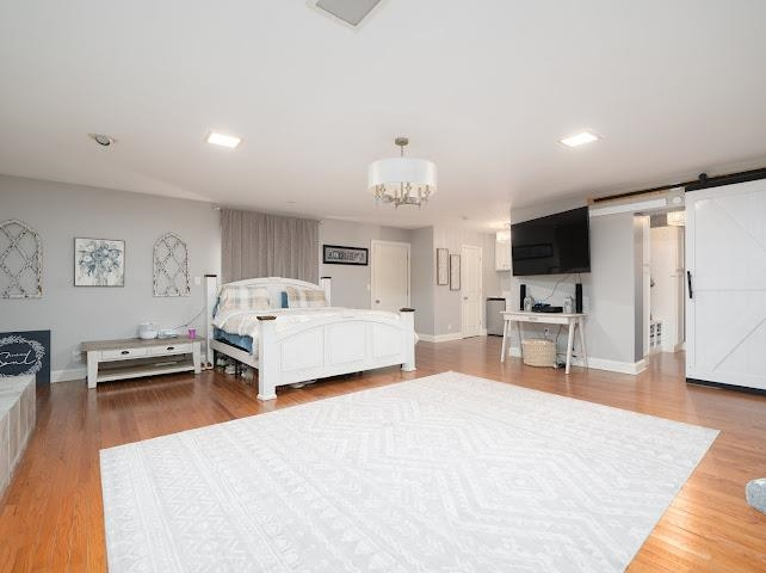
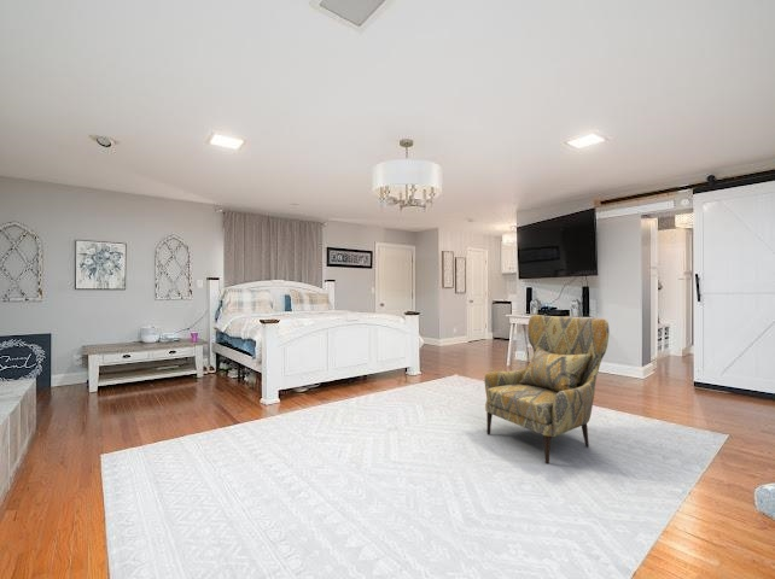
+ armchair [483,314,611,464]
